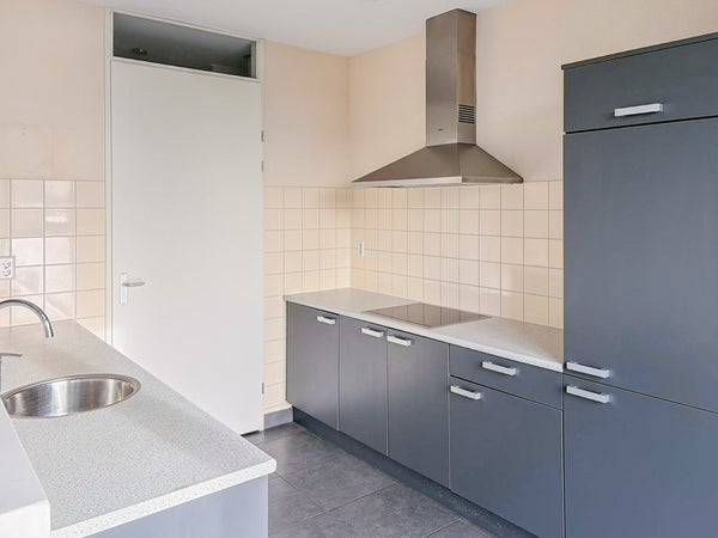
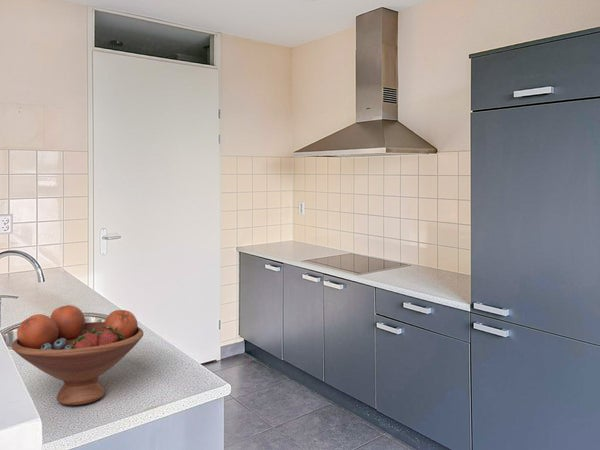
+ fruit bowl [11,304,145,406]
